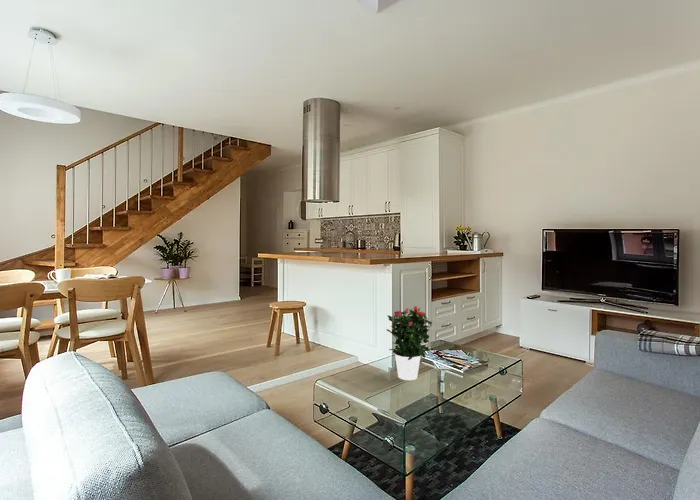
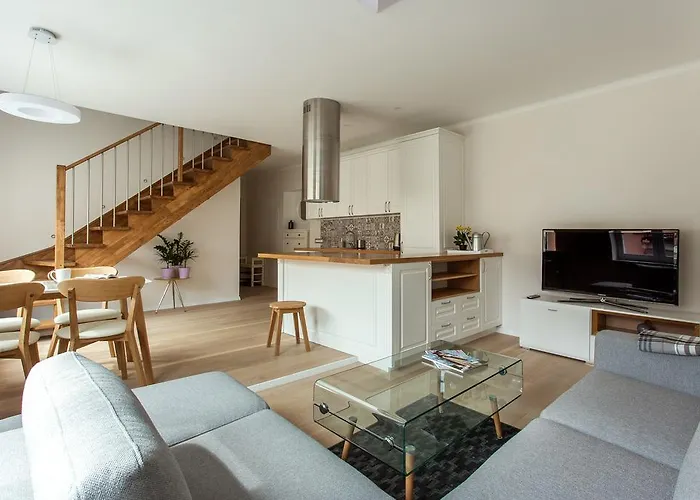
- potted flower [386,305,433,381]
